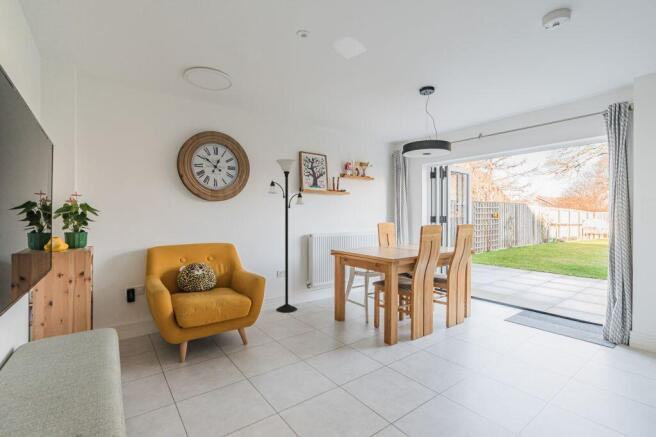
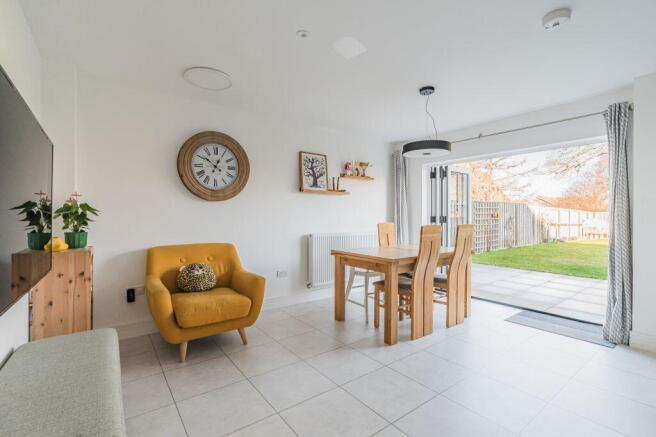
- floor lamp [267,158,305,313]
